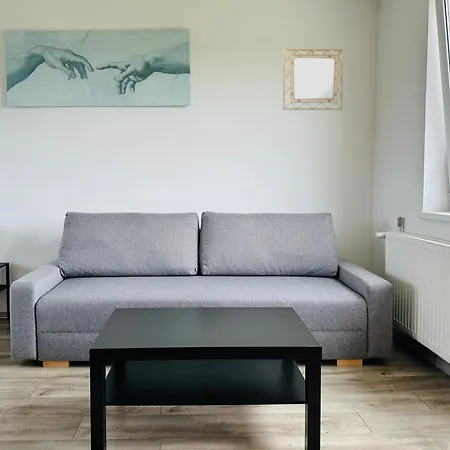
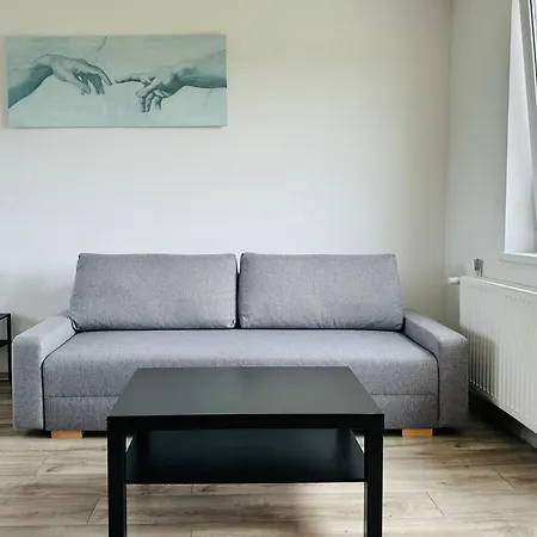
- home mirror [282,48,344,111]
